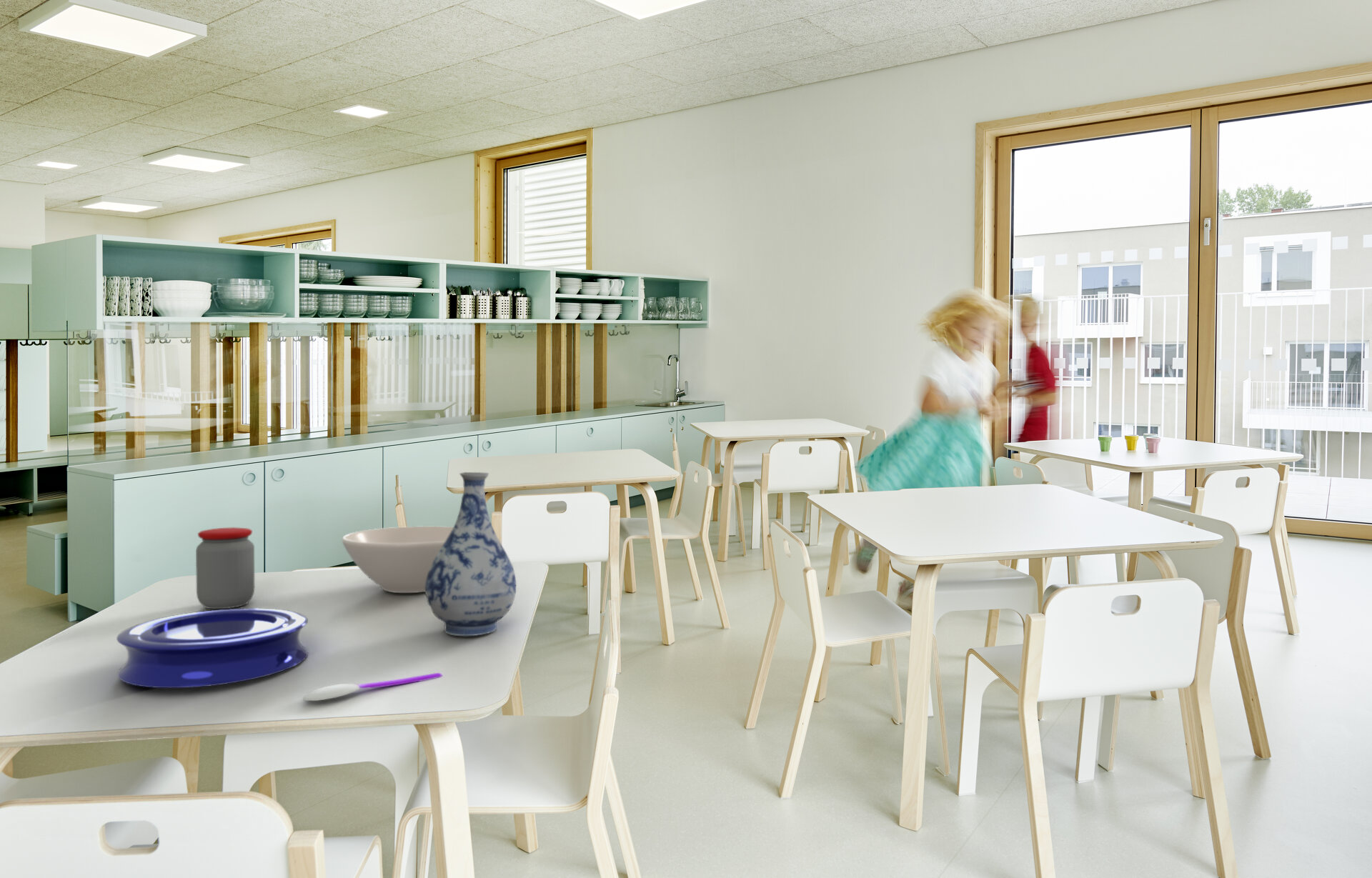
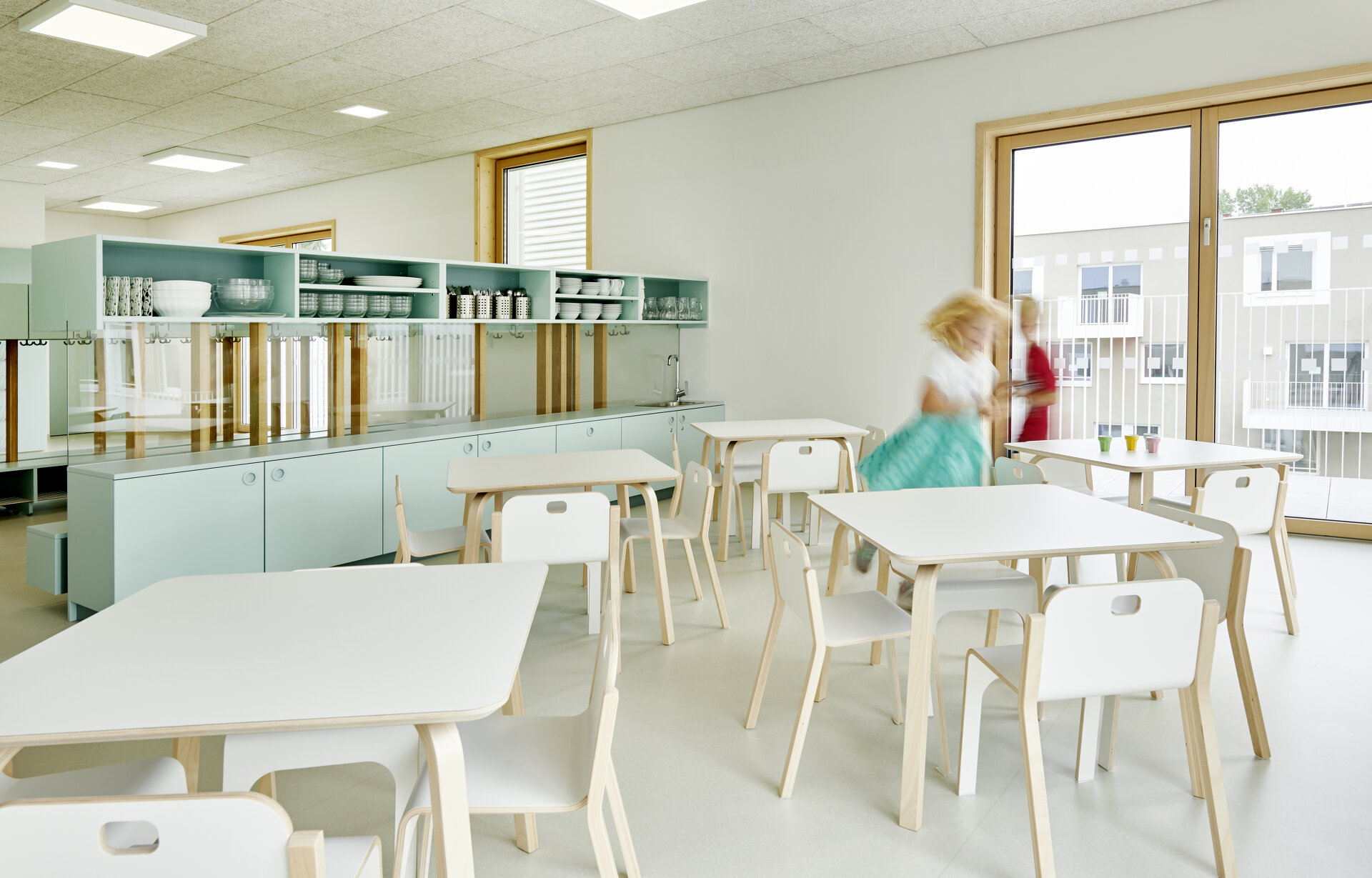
- spoon [302,672,442,702]
- vase [424,472,517,637]
- bowl [342,526,453,594]
- jar [195,527,255,609]
- plate [116,607,309,689]
